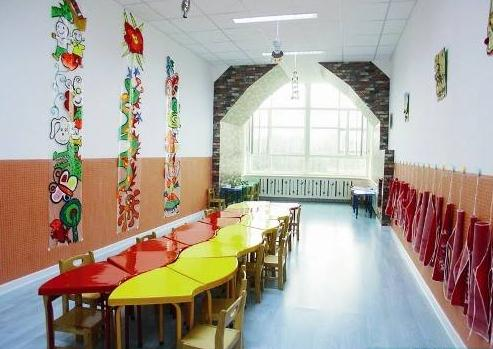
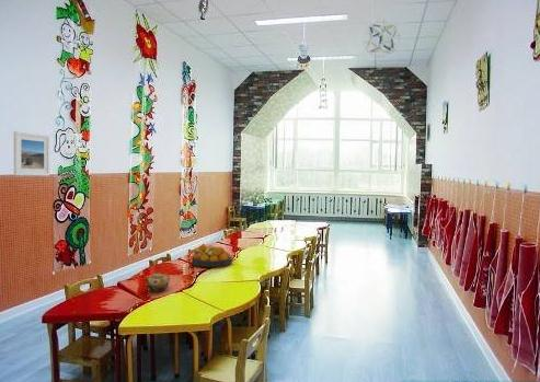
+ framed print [13,130,50,177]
+ fruit bowl [189,244,233,268]
+ hanging mobile [363,20,401,59]
+ teapot [143,270,171,293]
